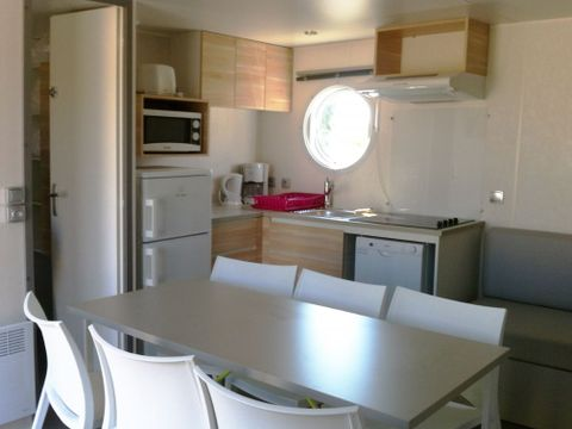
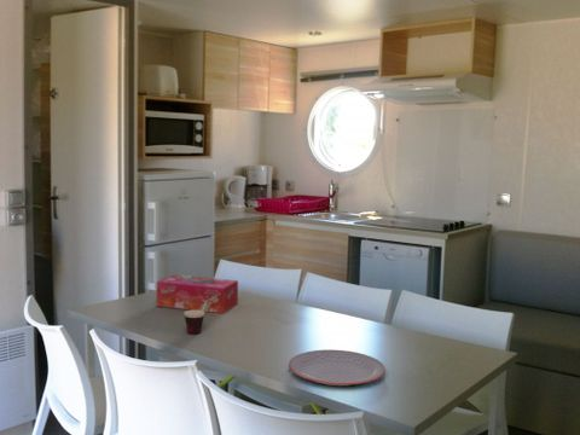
+ plate [288,349,387,387]
+ tissue box [156,273,239,314]
+ cup [182,295,218,335]
